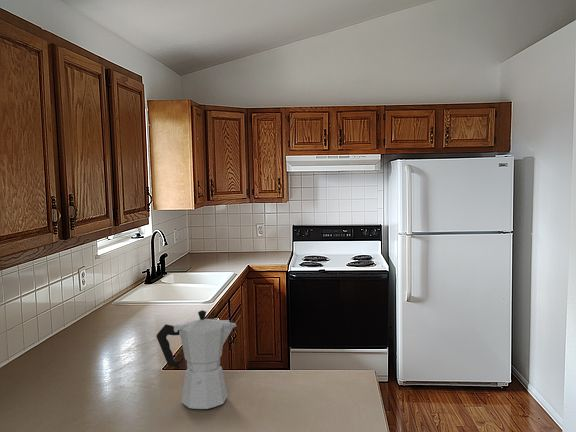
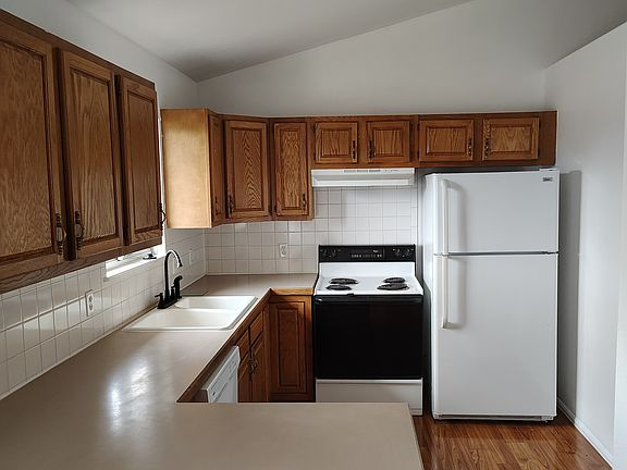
- moka pot [155,309,237,410]
